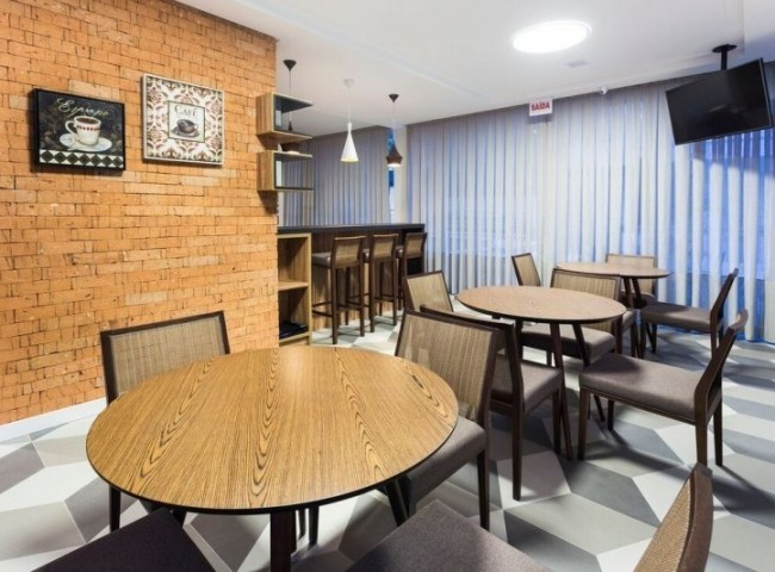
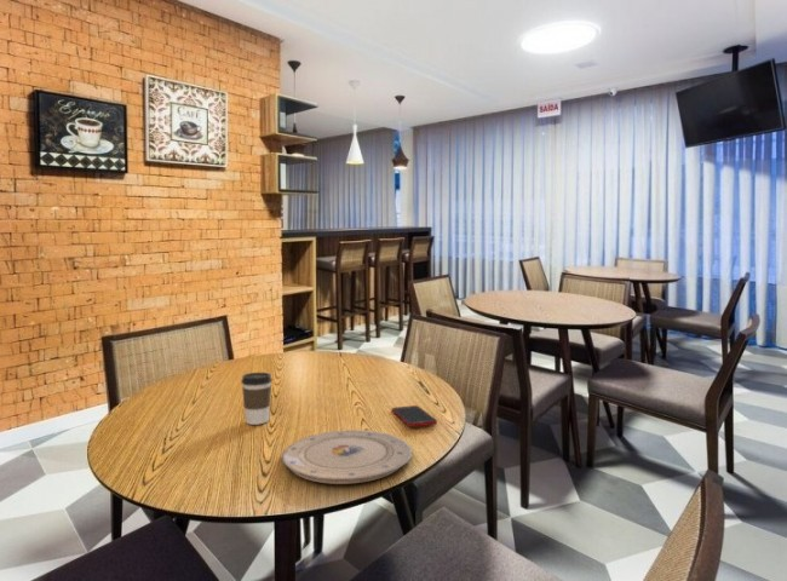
+ plate [281,428,413,485]
+ cell phone [391,404,438,428]
+ coffee cup [240,372,274,426]
